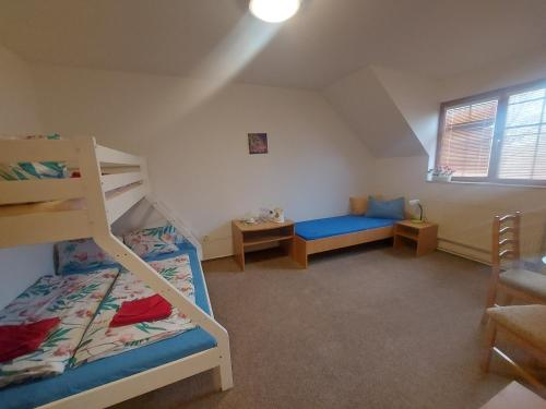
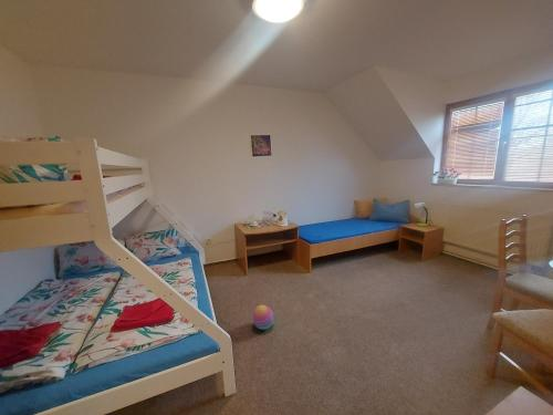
+ stacking toy [252,304,274,331]
